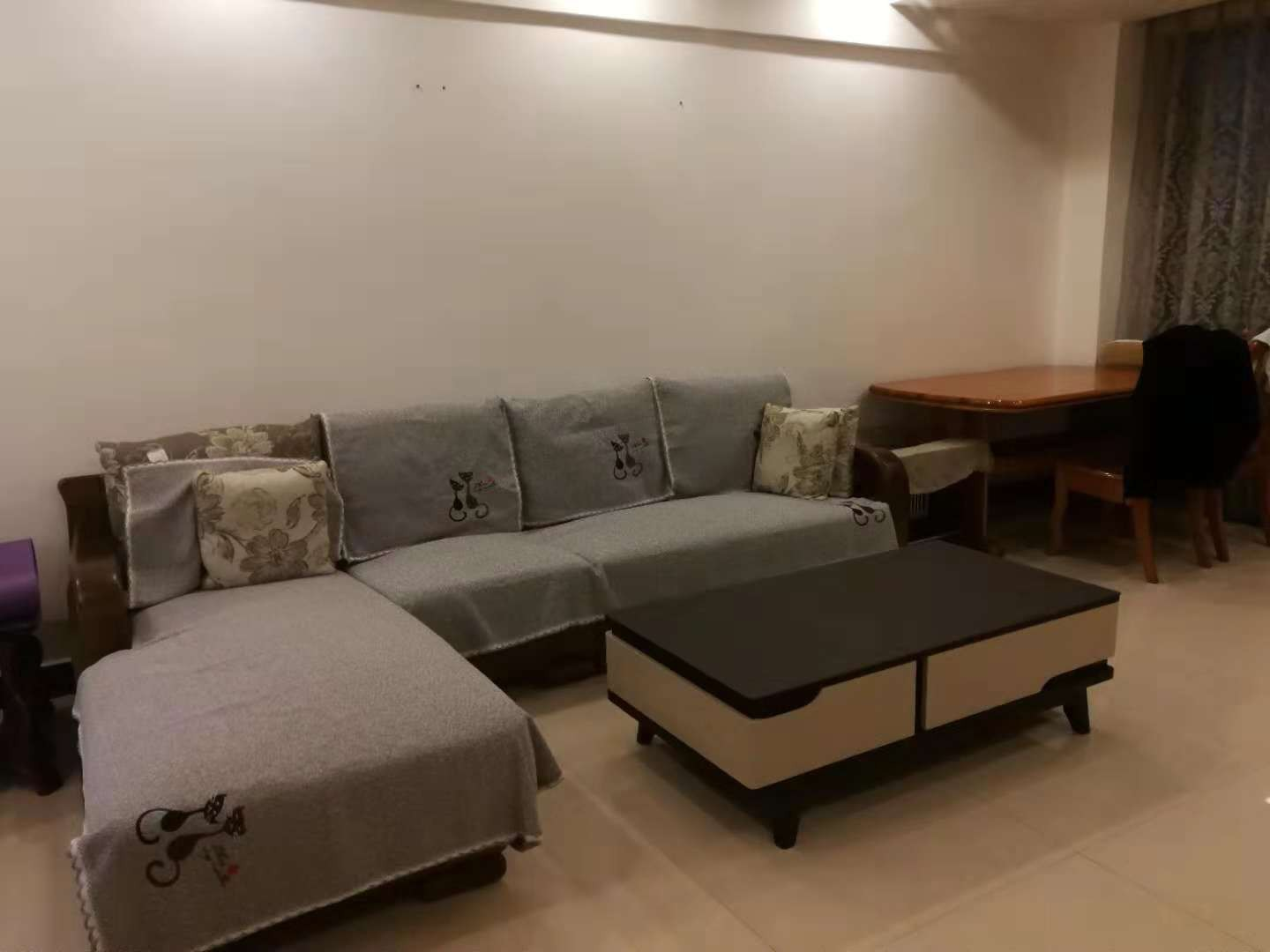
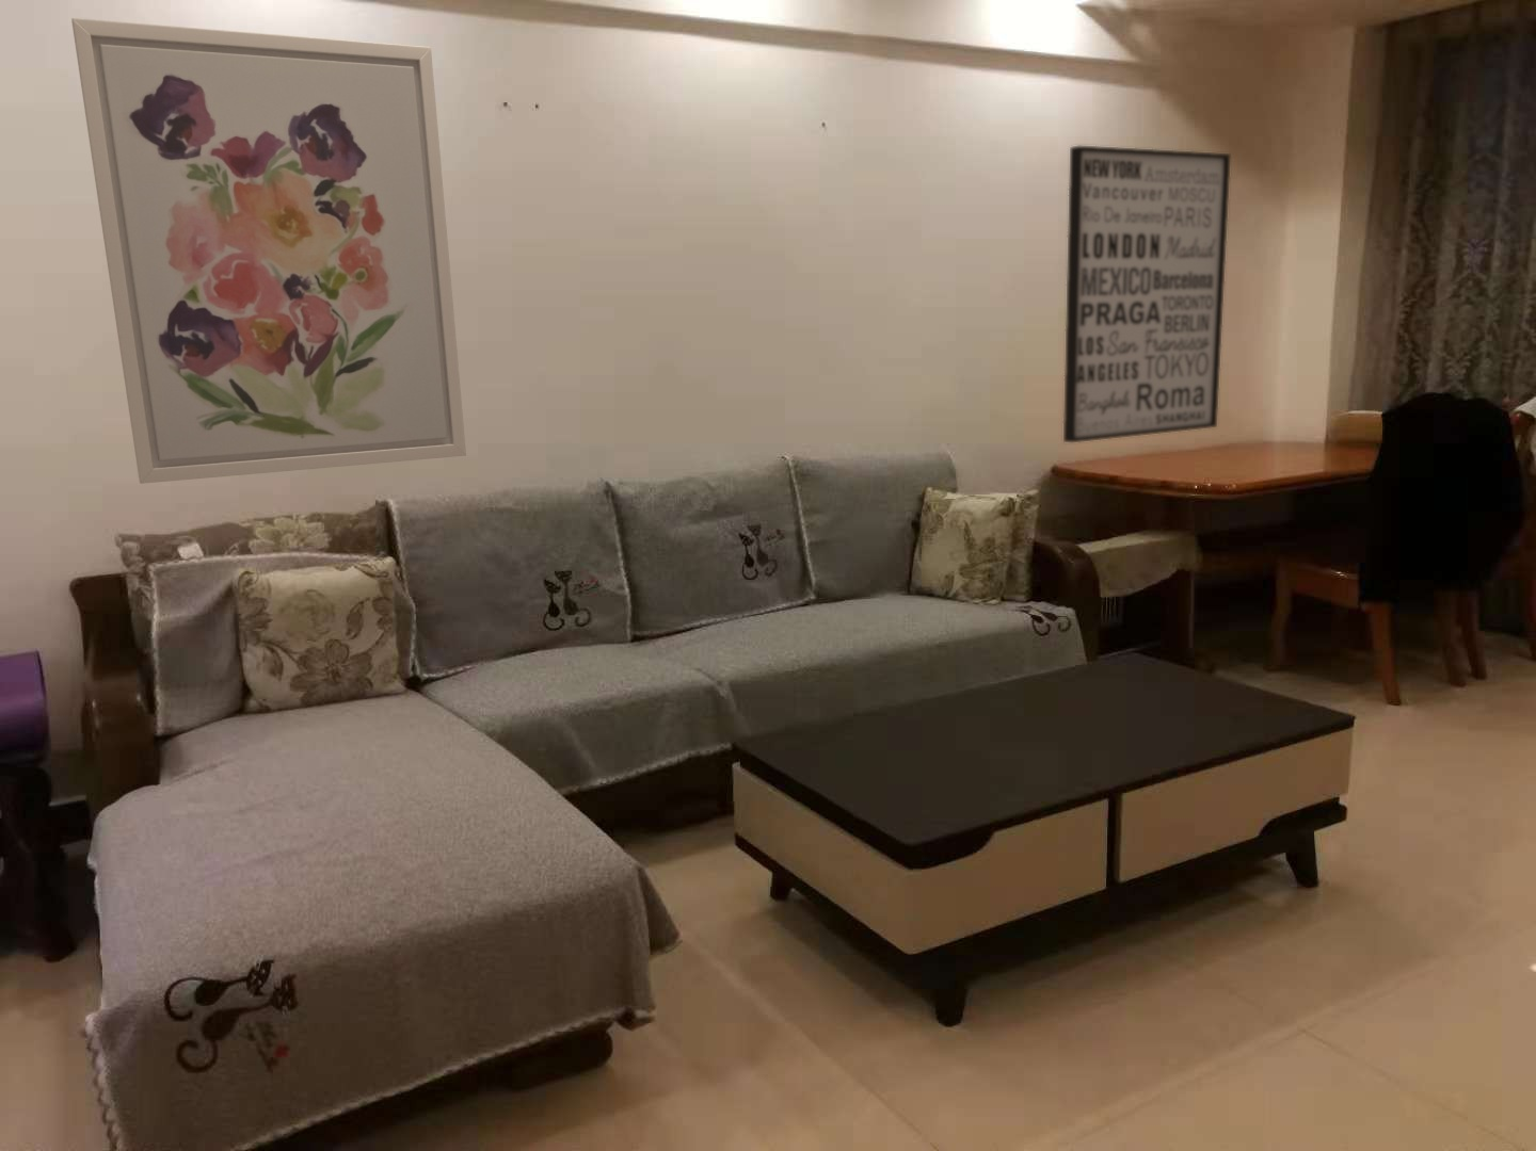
+ wall art [70,17,467,485]
+ wall art [1062,145,1232,444]
